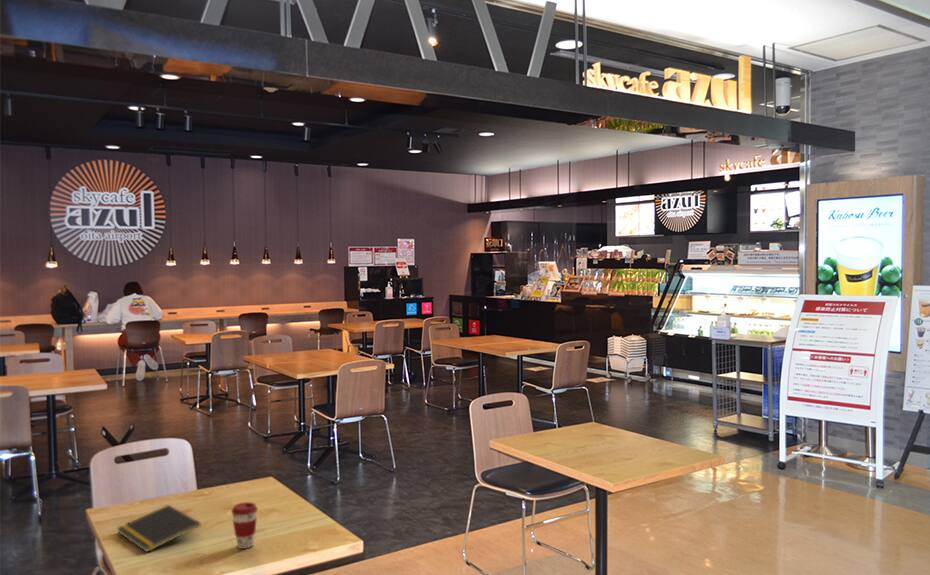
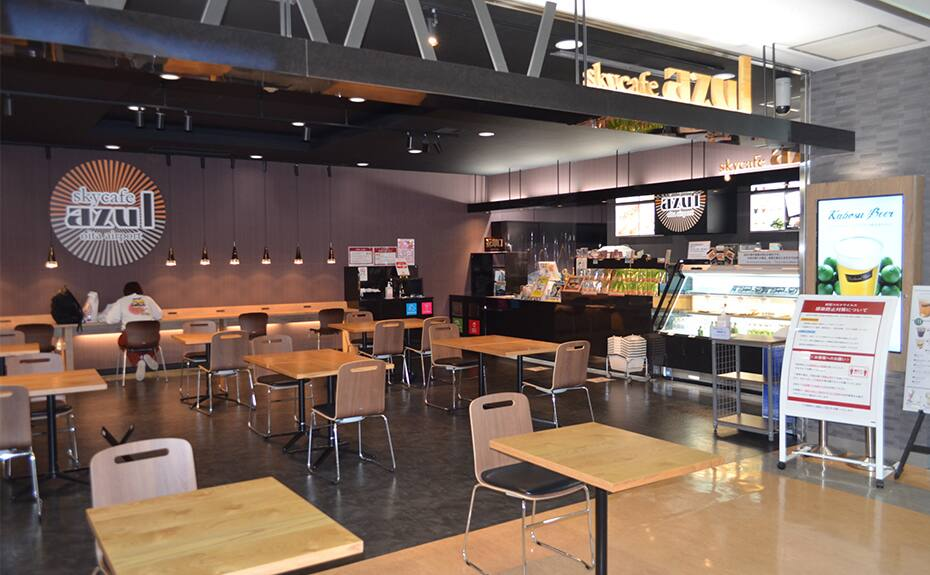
- notepad [116,504,202,553]
- coffee cup [230,501,259,550]
